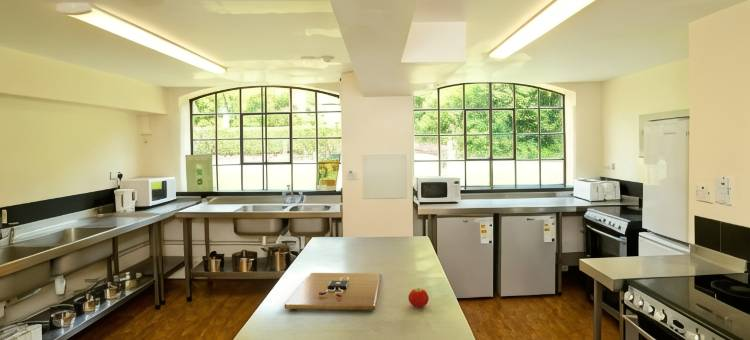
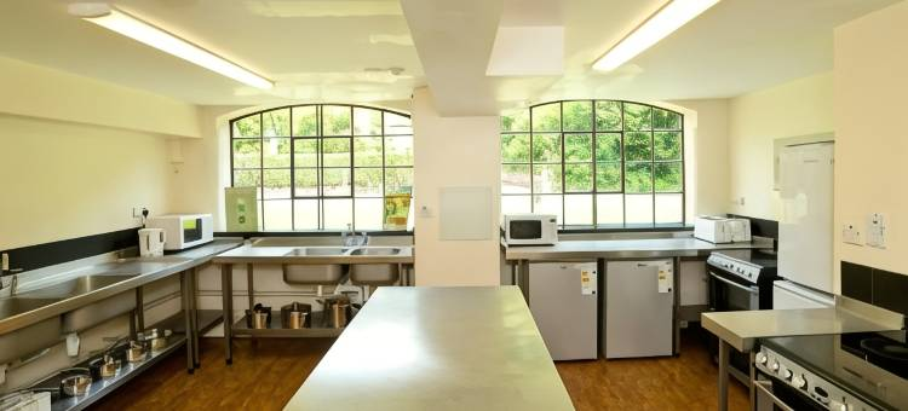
- fruit [408,287,430,308]
- cutting board [284,272,382,311]
